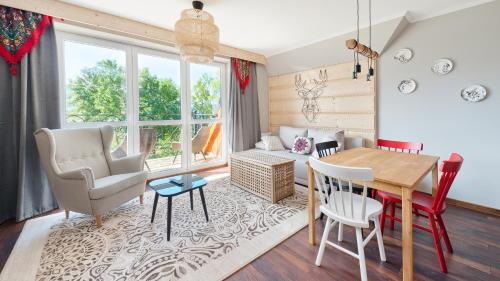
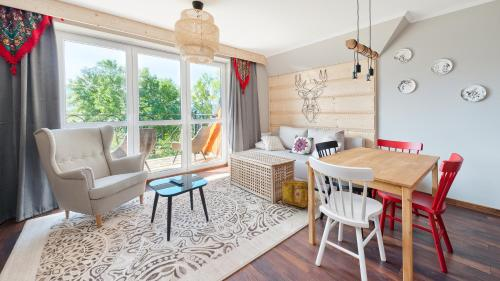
+ backpack [281,179,309,208]
